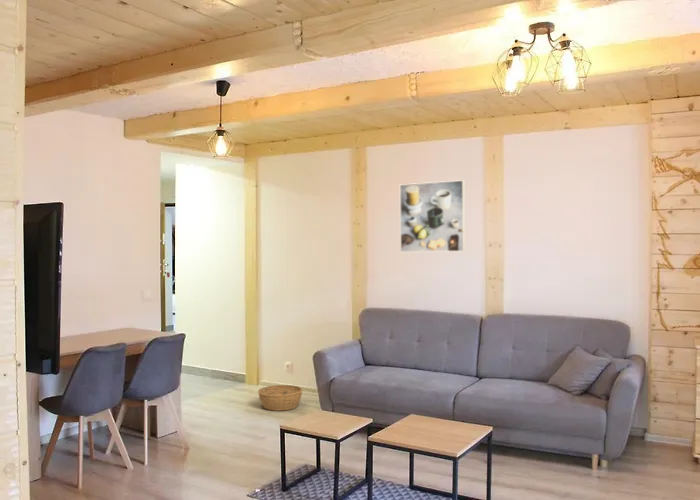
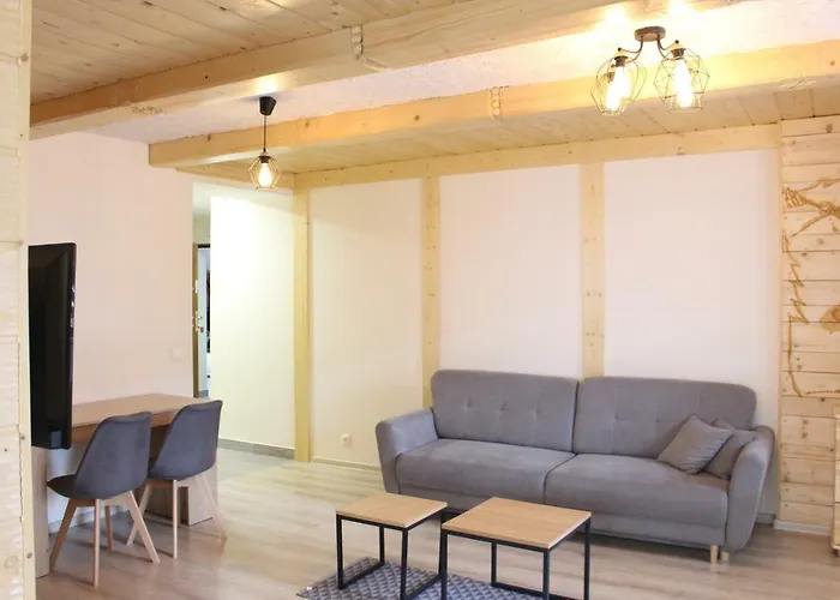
- basket [257,384,304,412]
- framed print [399,179,466,253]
